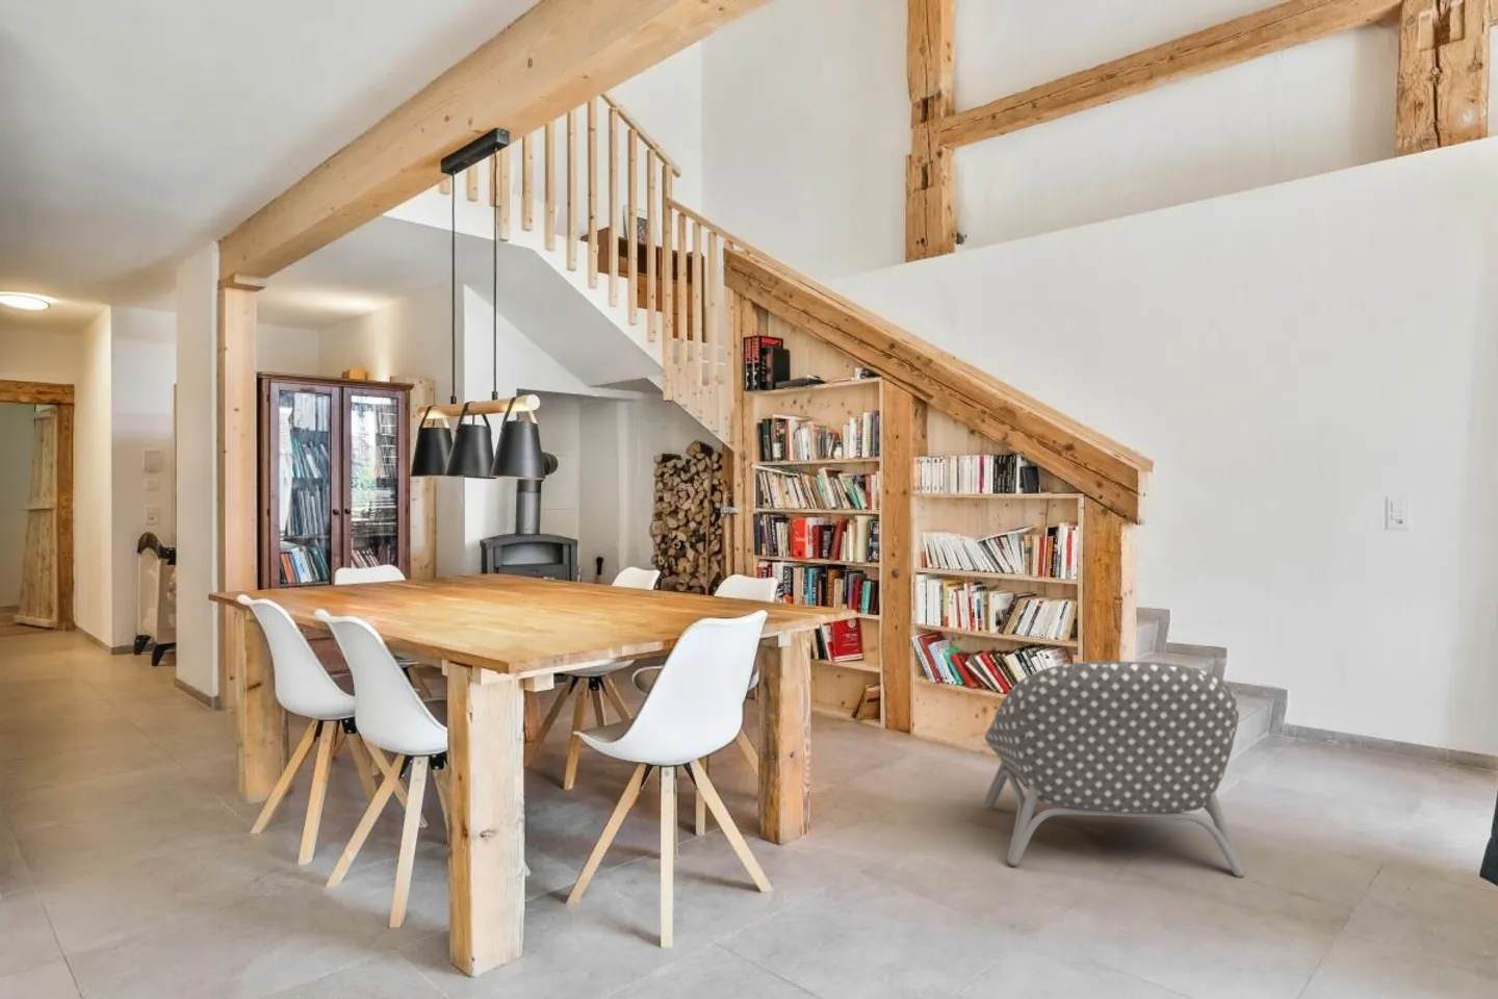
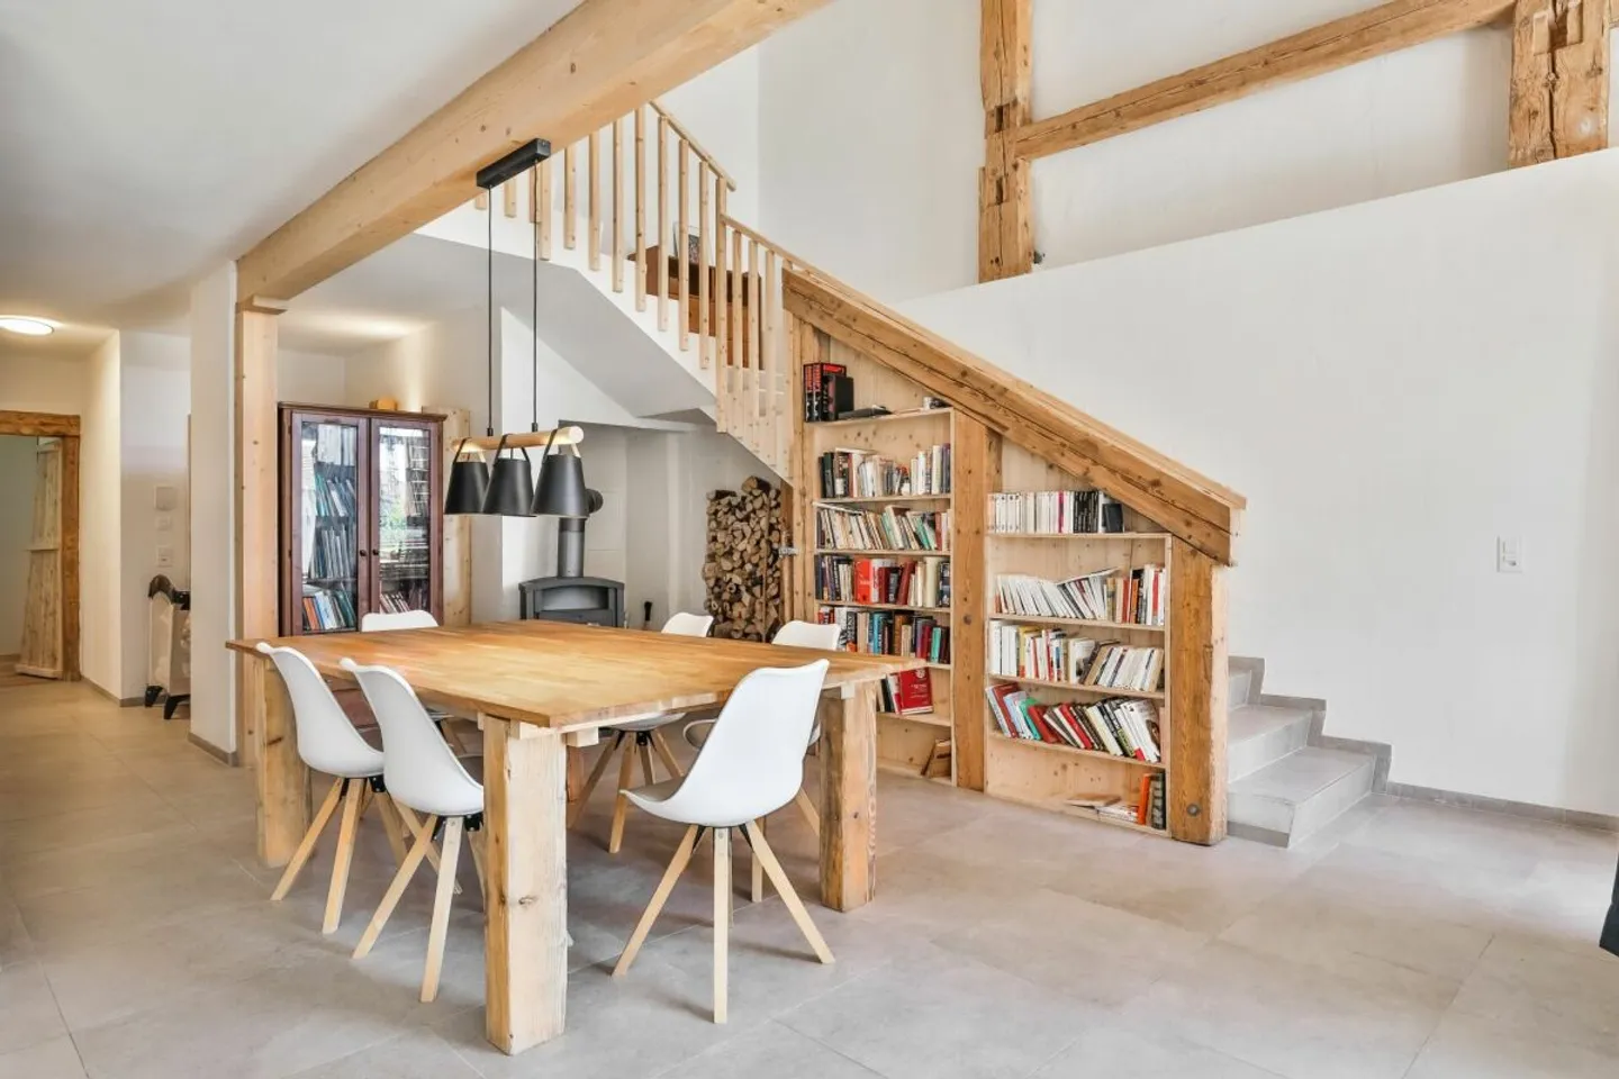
- armchair [983,660,1246,879]
